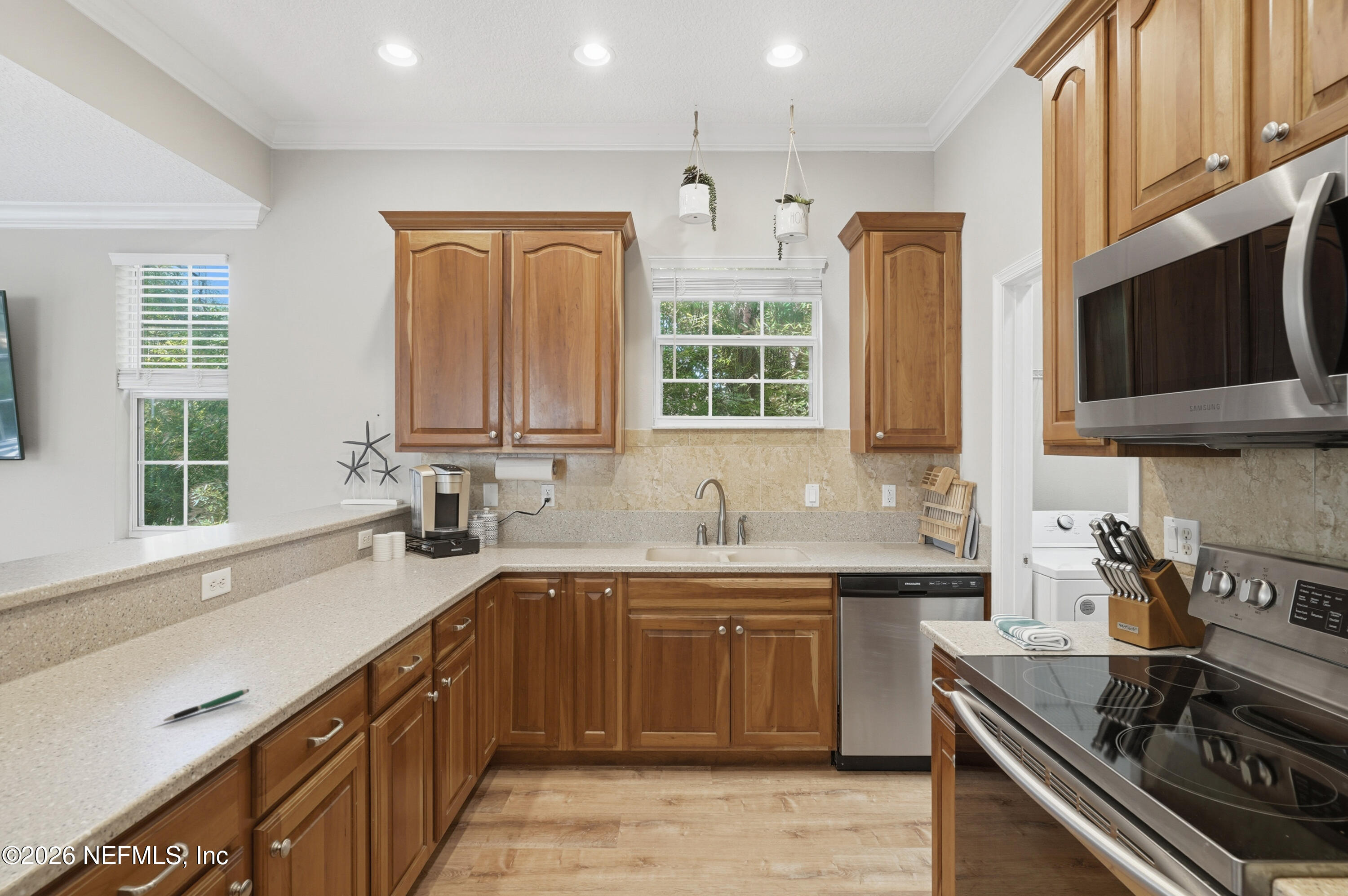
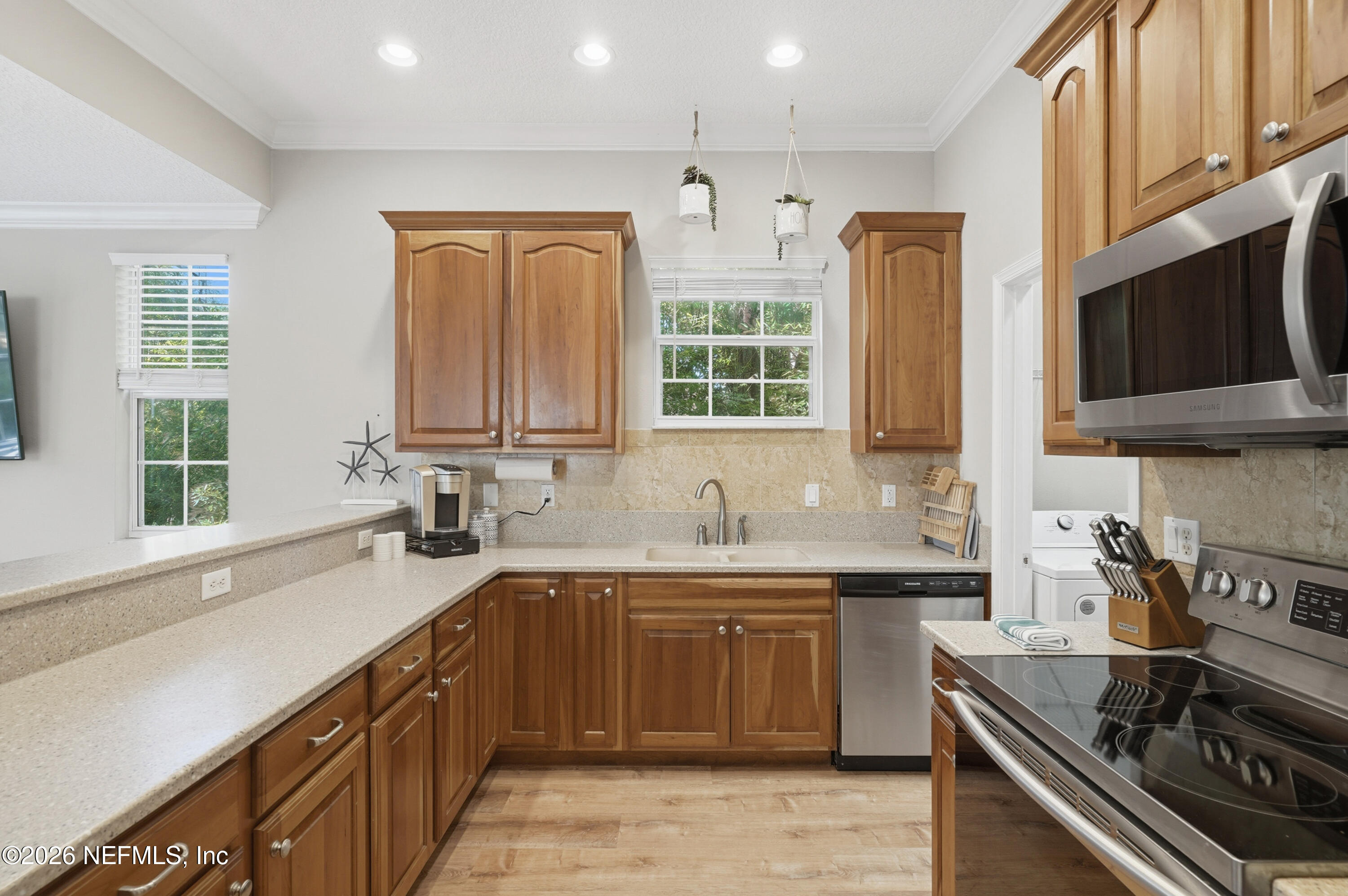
- pen [163,688,250,722]
